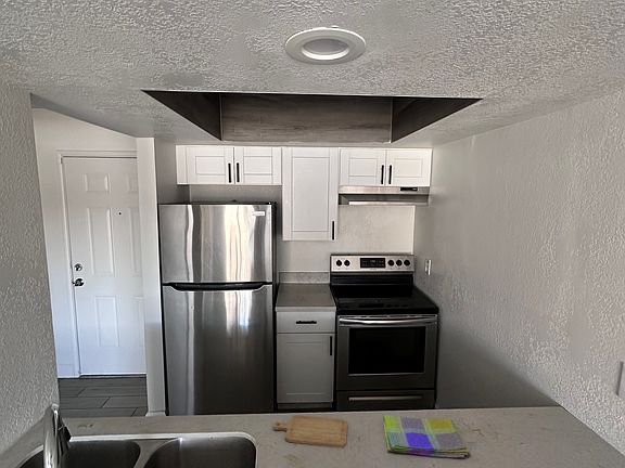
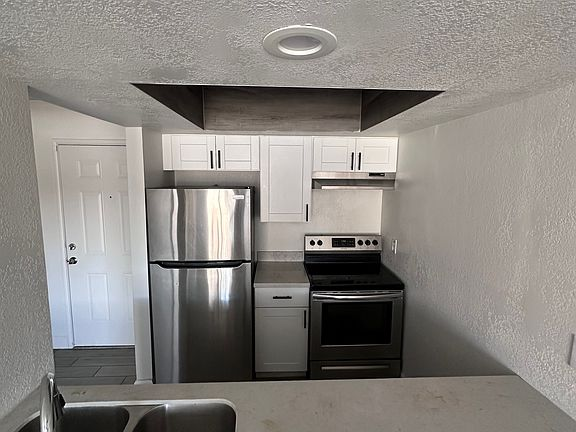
- dish towel [382,414,470,458]
- chopping board [272,414,348,448]
